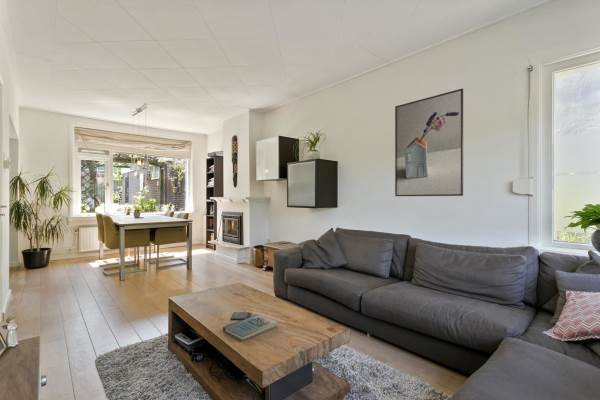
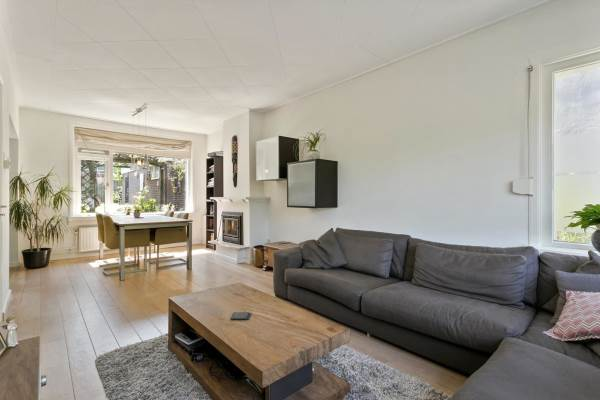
- book [222,313,278,342]
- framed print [394,88,464,197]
